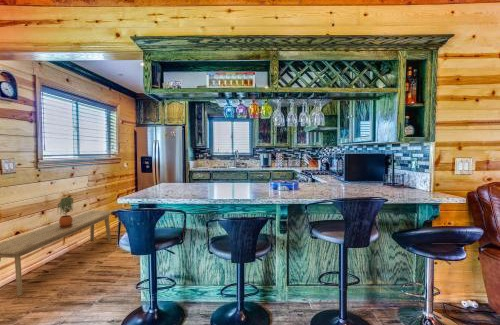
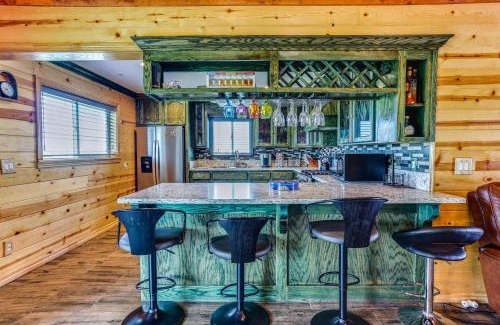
- bench [0,210,113,297]
- potted plant [56,196,74,228]
